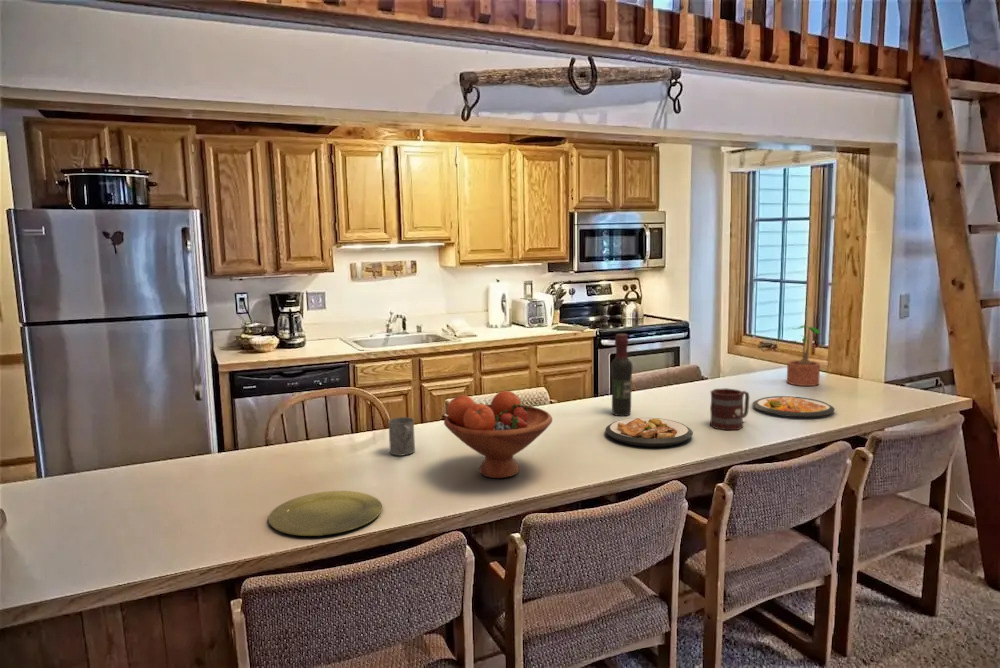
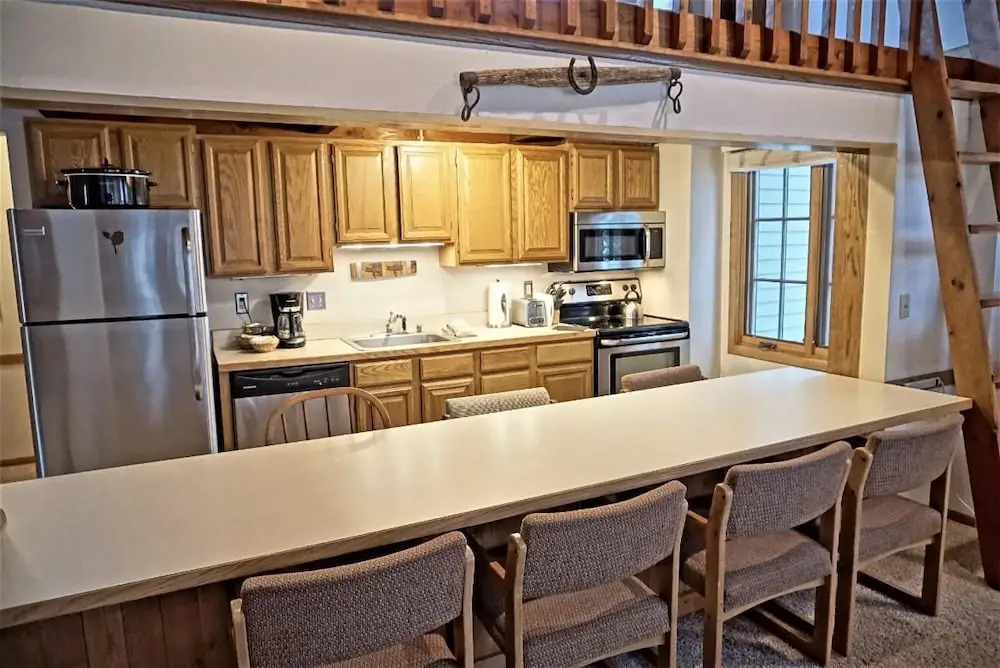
- plate [604,417,694,448]
- plate [267,490,383,537]
- dish [751,395,836,418]
- fruit bowl [443,390,553,479]
- wine bottle [610,333,633,417]
- potted plant [786,324,821,387]
- mug [709,387,750,431]
- mug [387,416,416,457]
